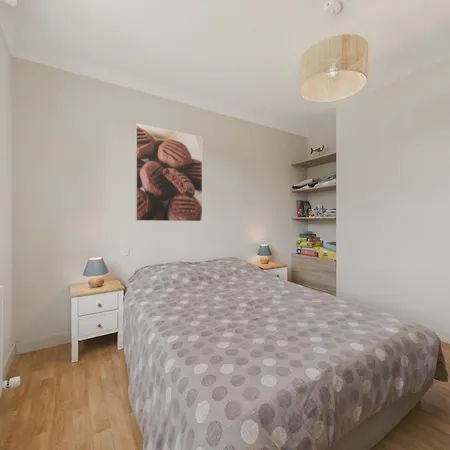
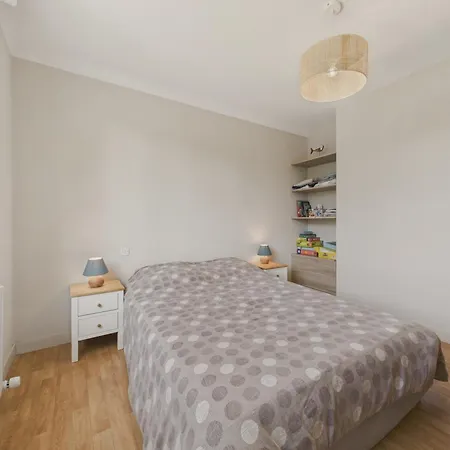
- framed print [134,122,203,222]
